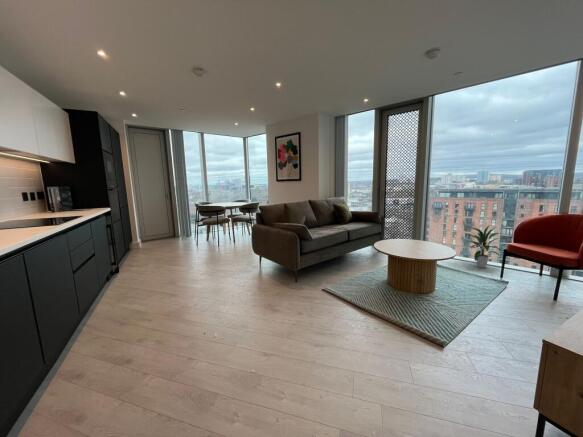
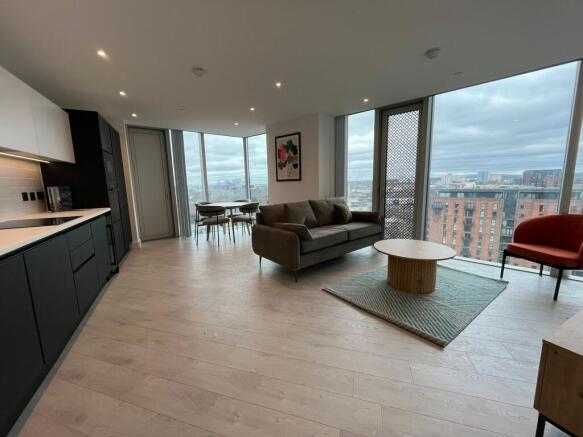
- indoor plant [465,224,503,269]
